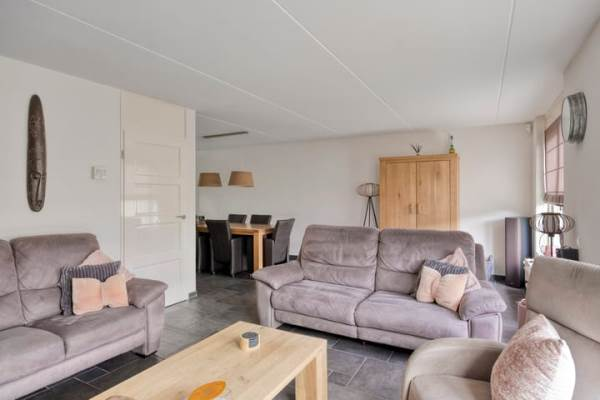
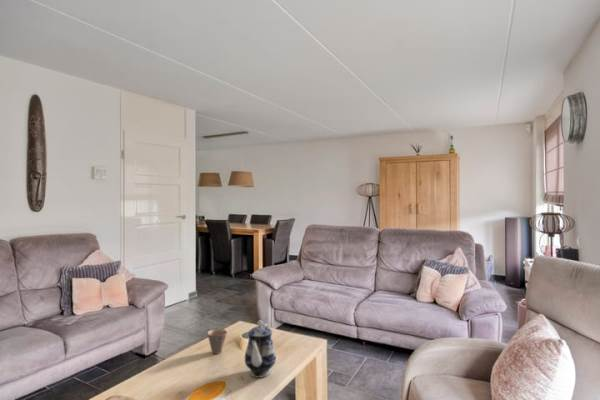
+ cup [207,328,228,355]
+ teapot [244,319,277,379]
